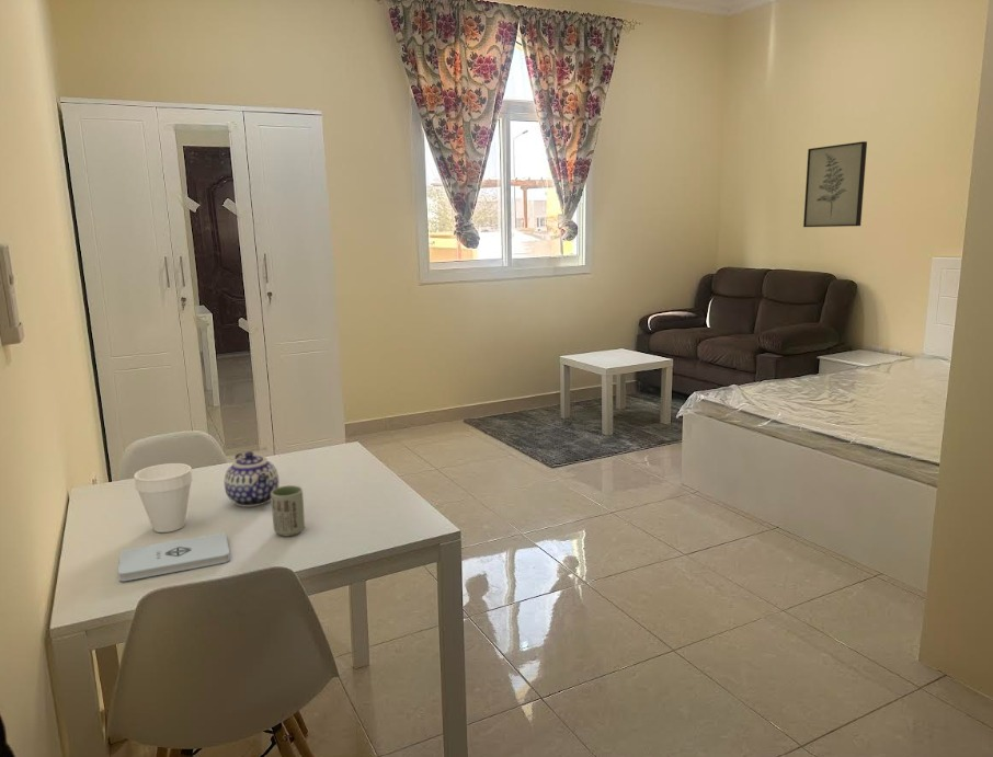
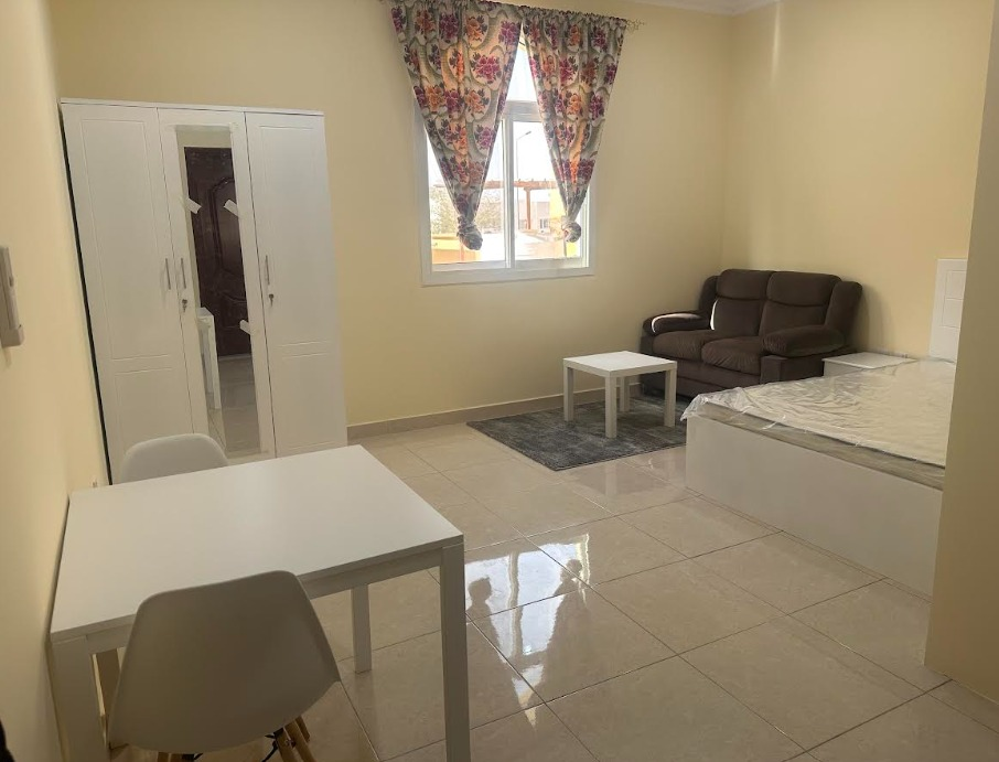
- cup [271,484,306,537]
- cup [133,462,194,534]
- notepad [117,531,231,582]
- teapot [224,450,279,508]
- wall art [802,140,868,228]
